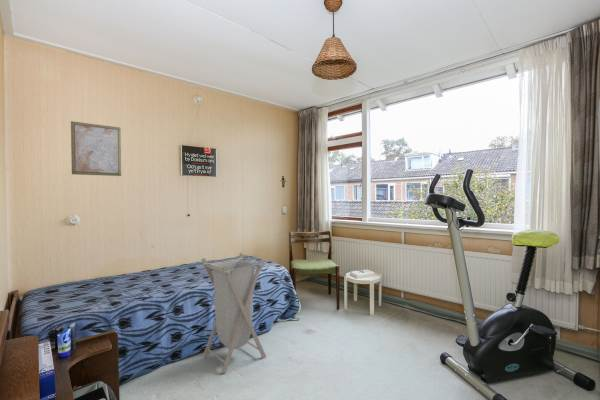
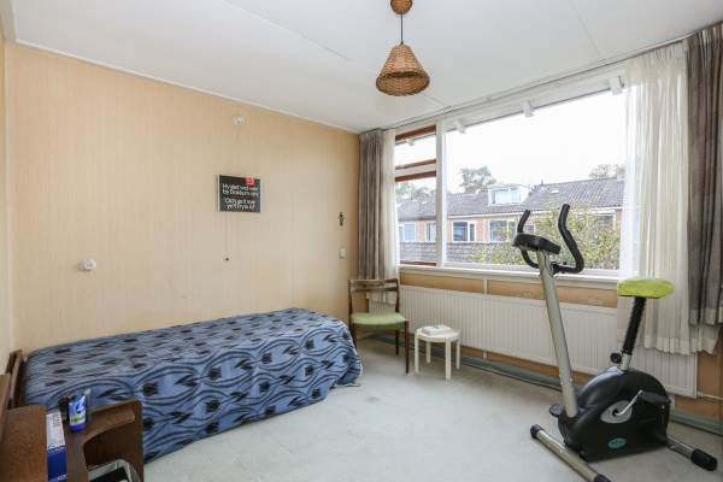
- wall art [70,120,122,177]
- laundry hamper [200,252,267,374]
